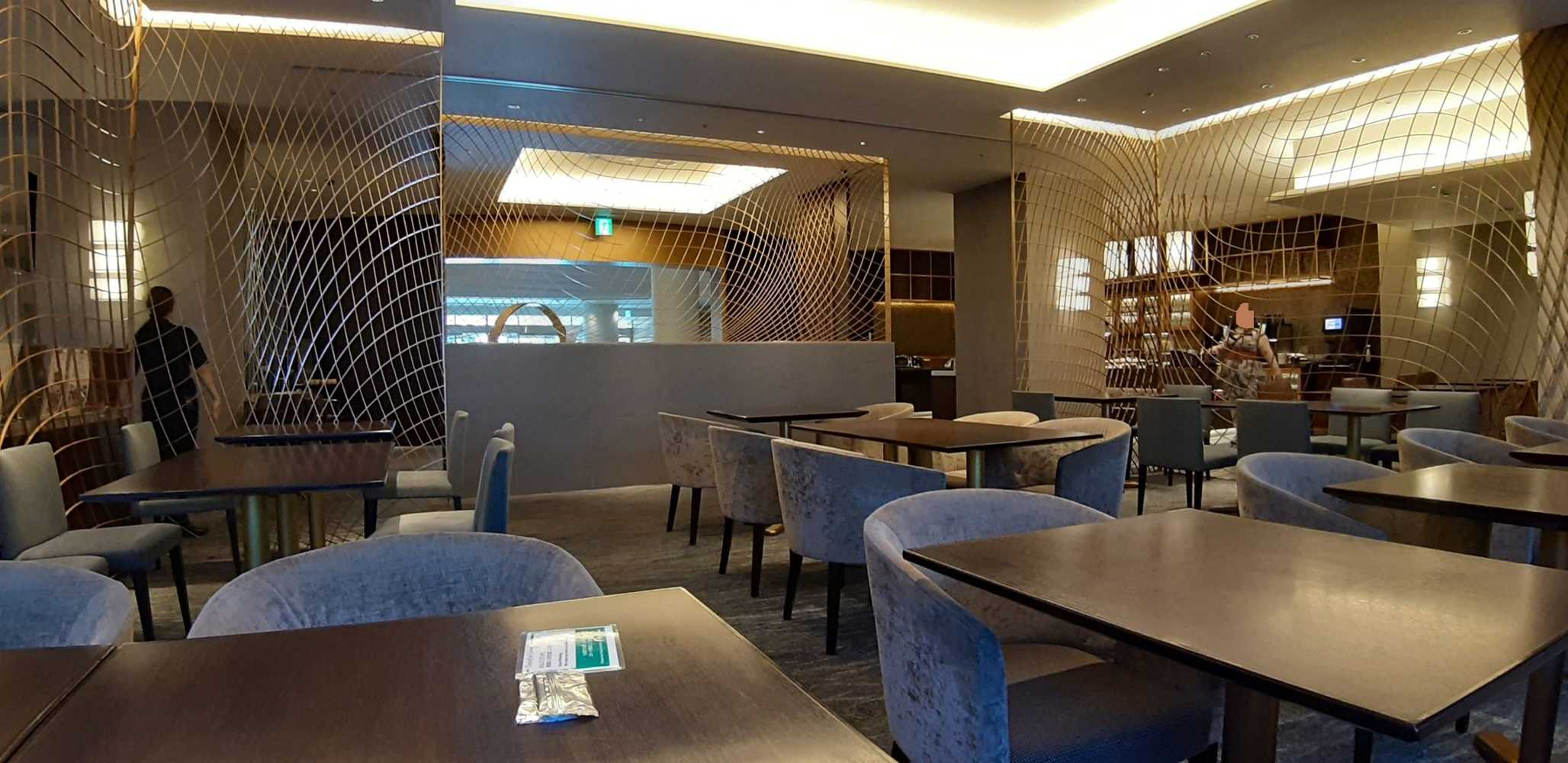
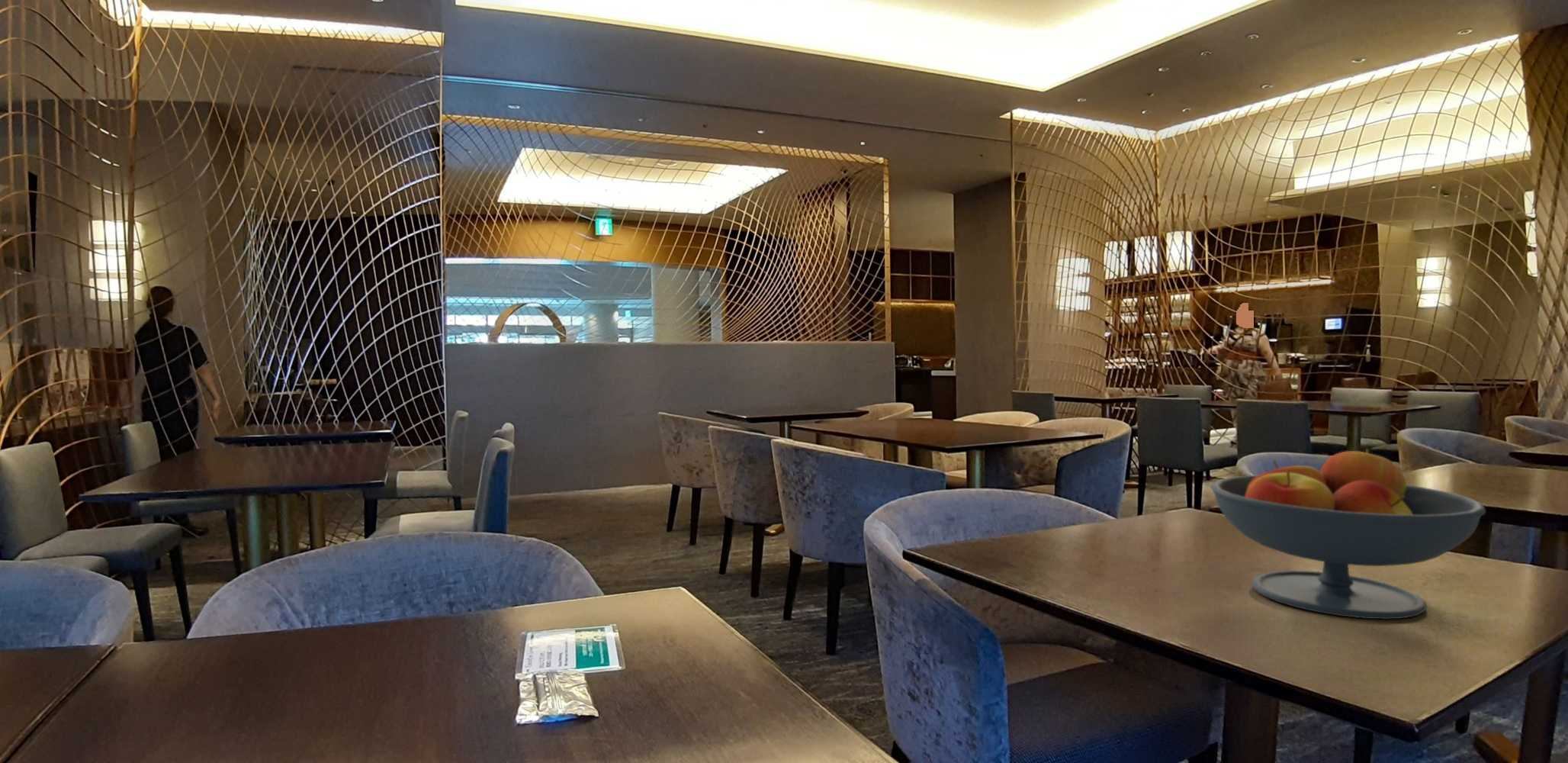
+ fruit bowl [1210,449,1486,620]
